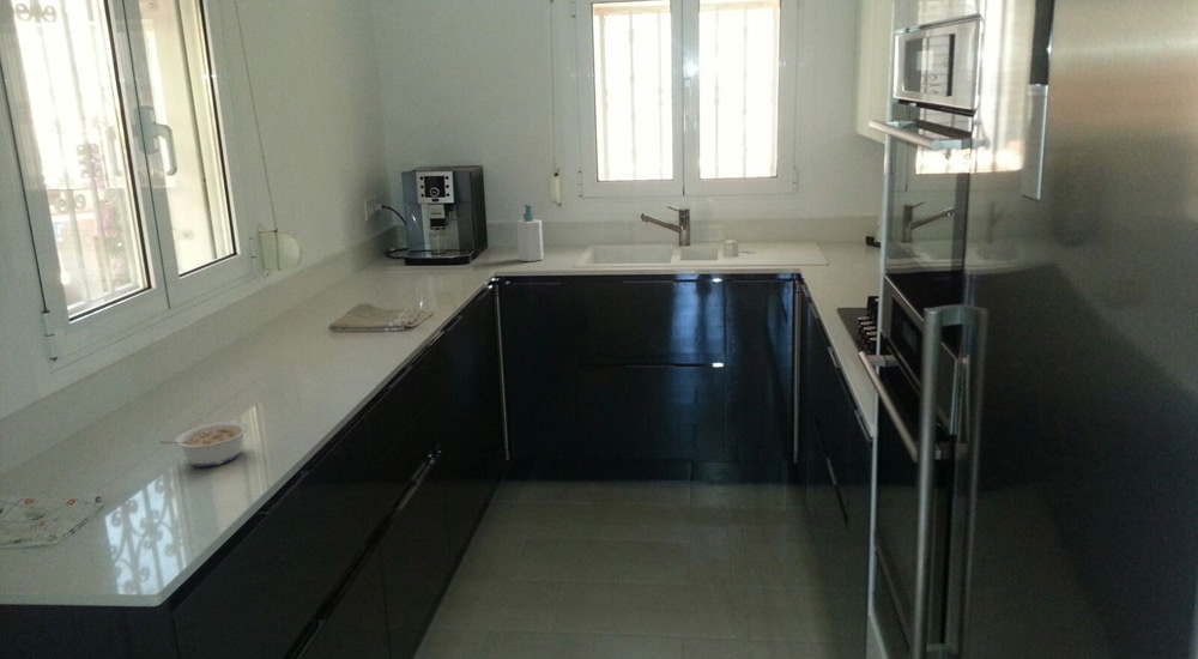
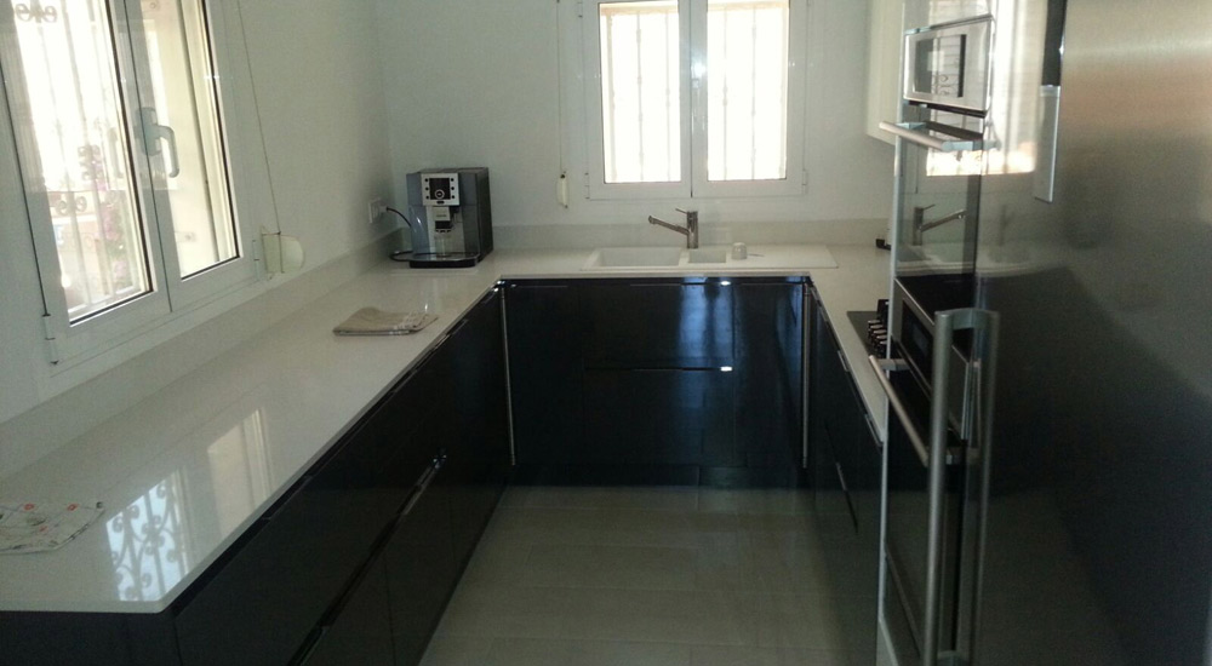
- legume [157,421,249,467]
- soap bottle [515,202,545,262]
